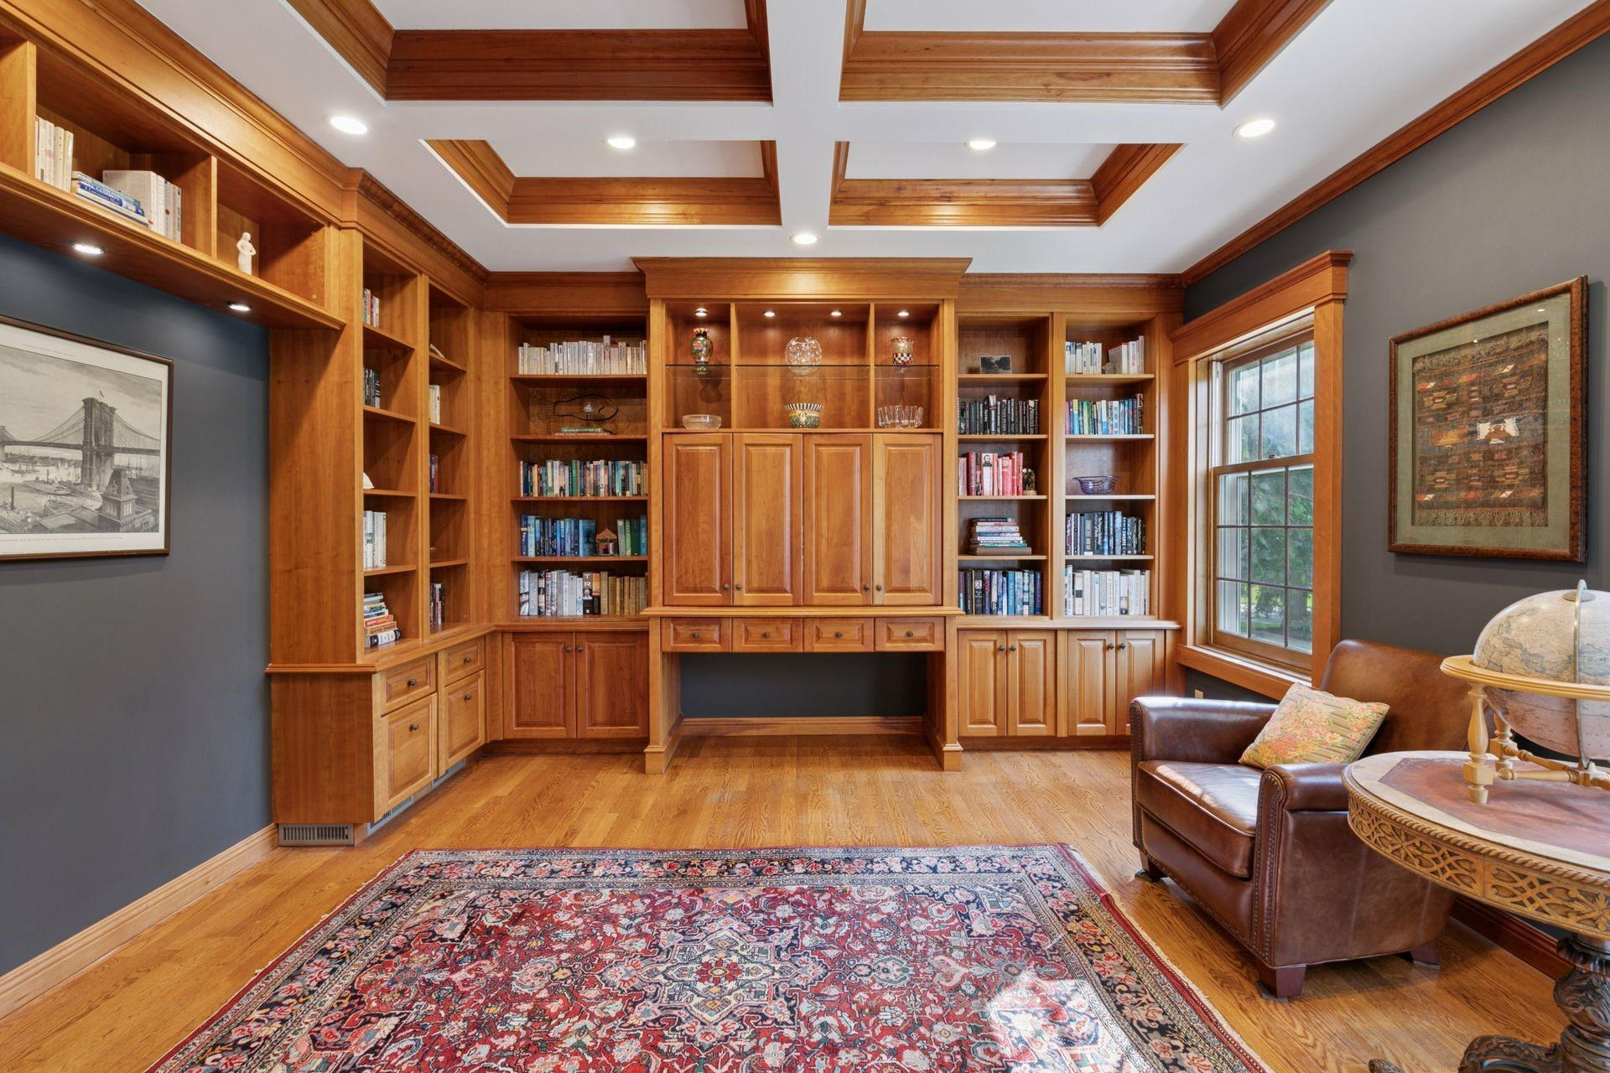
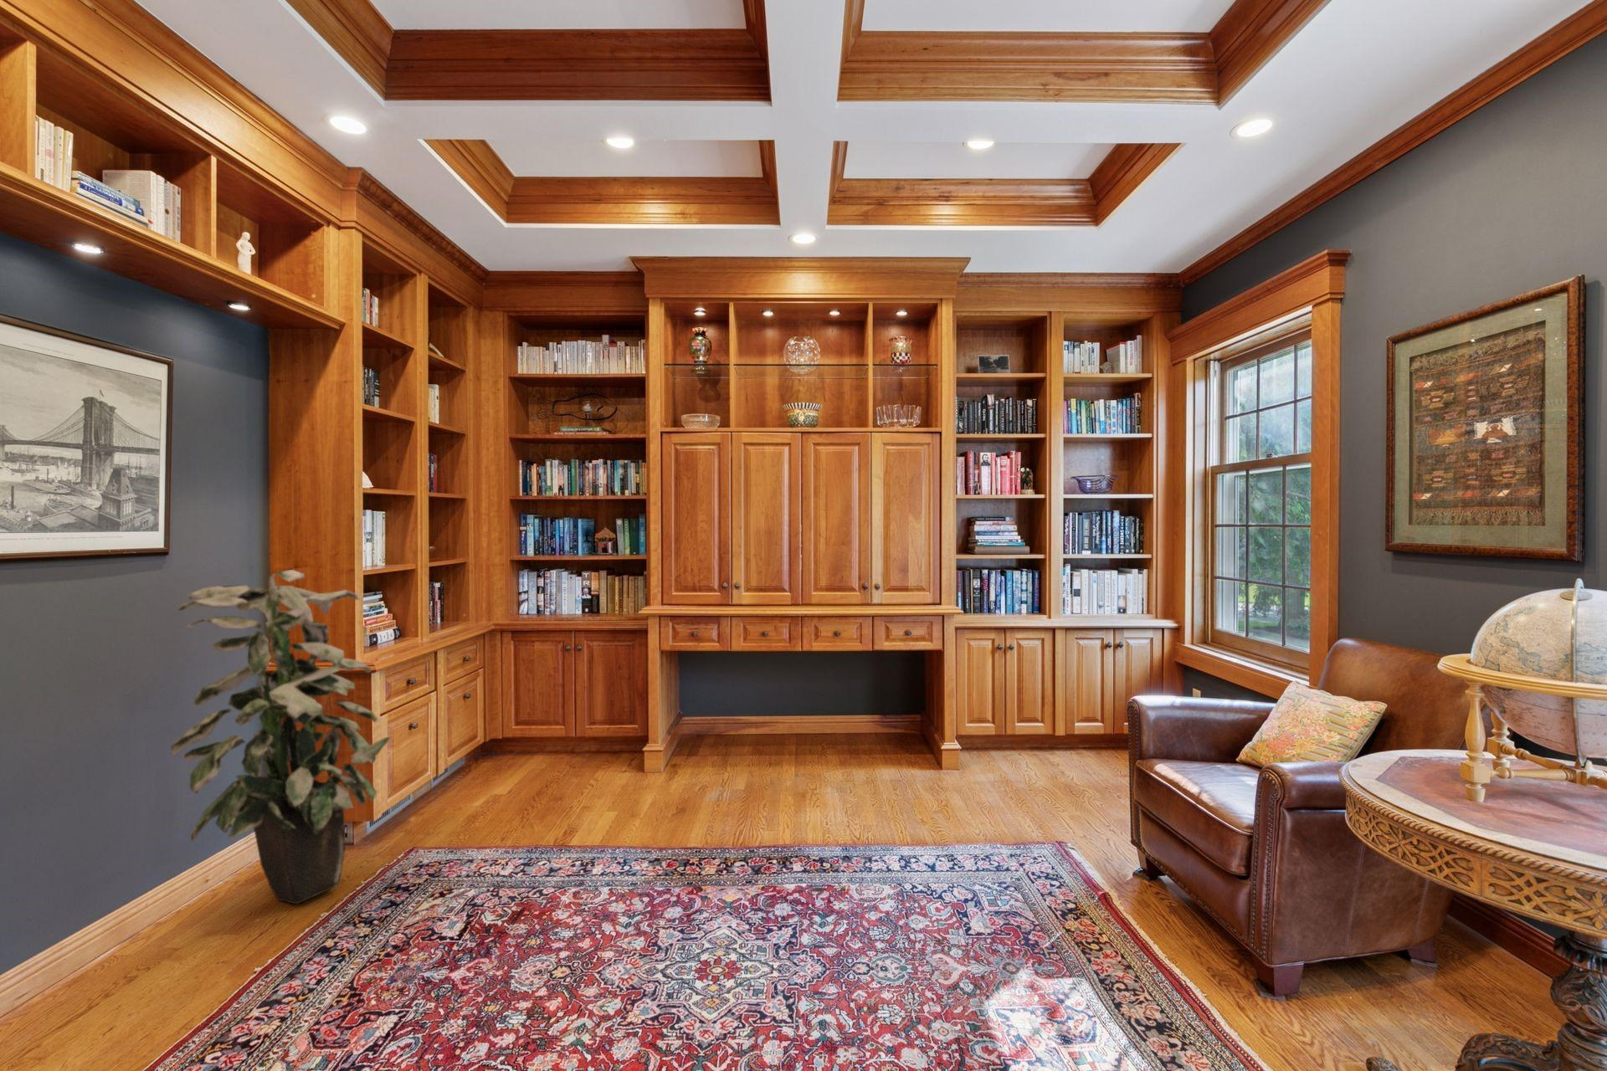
+ indoor plant [171,569,392,905]
